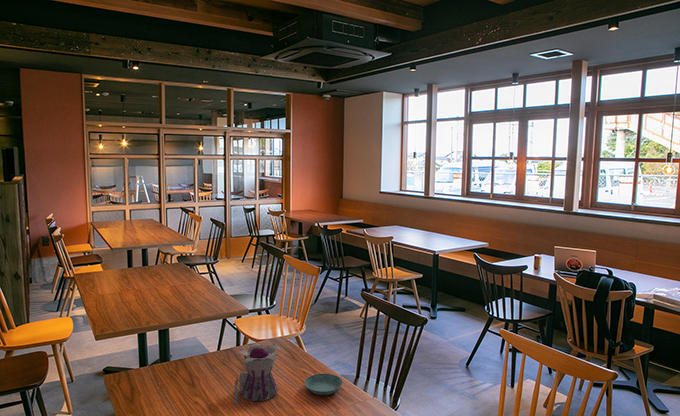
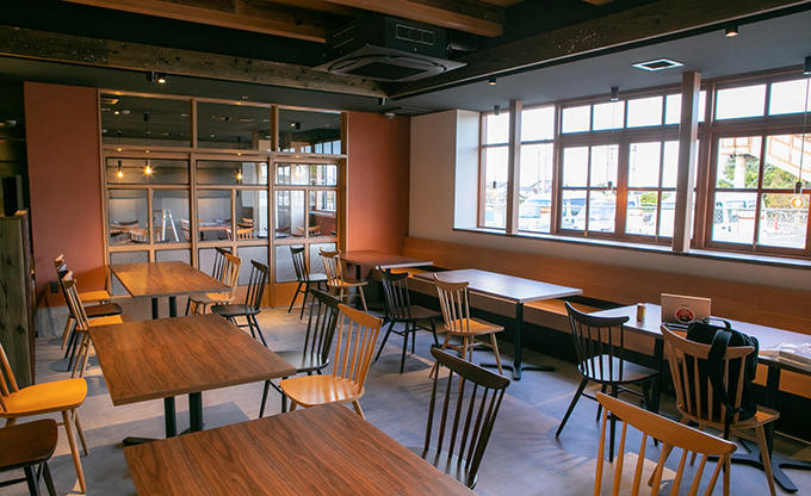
- teapot [234,343,282,408]
- saucer [304,373,344,396]
